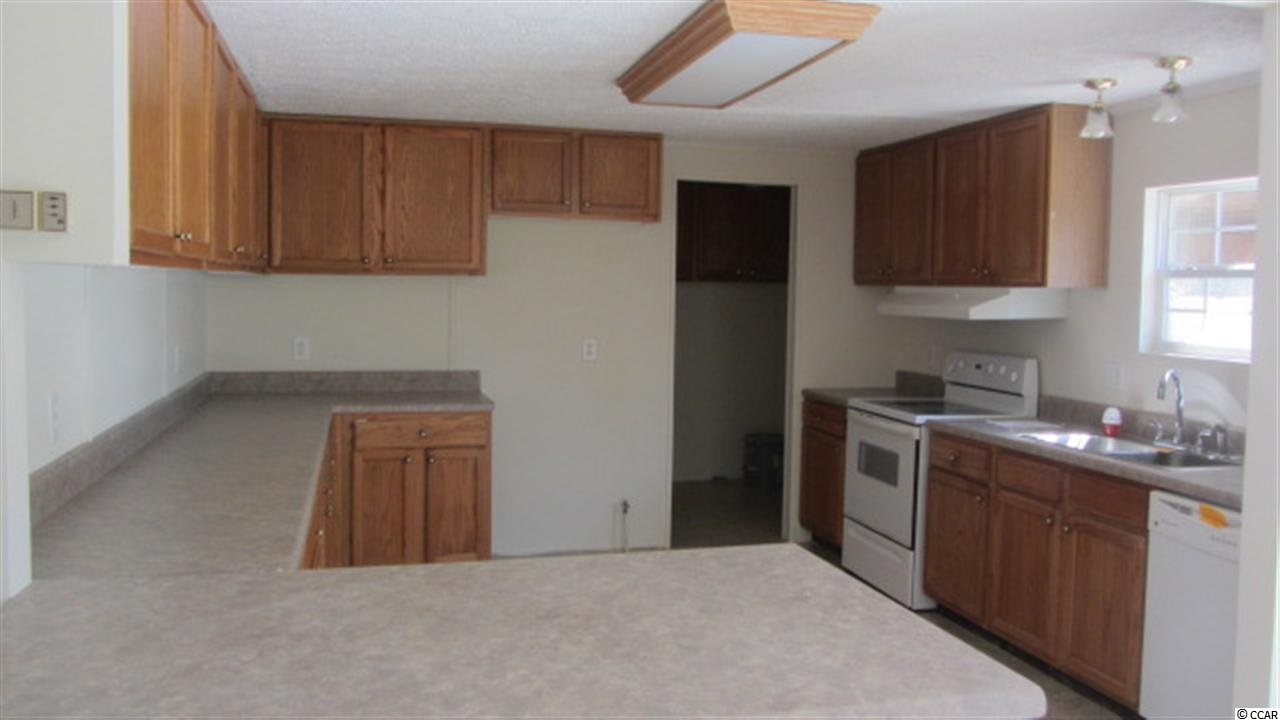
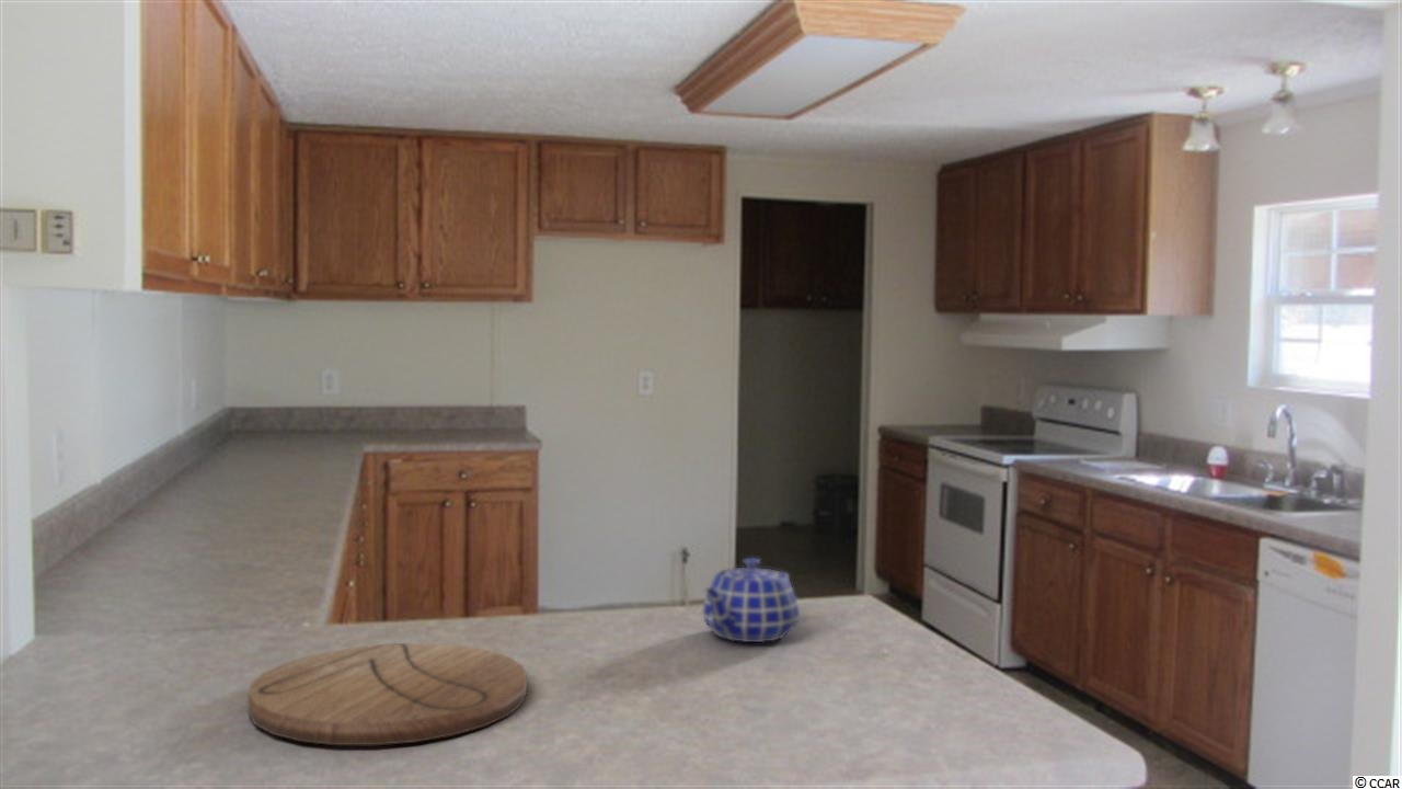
+ cutting board [246,642,528,746]
+ teapot [701,557,801,643]
